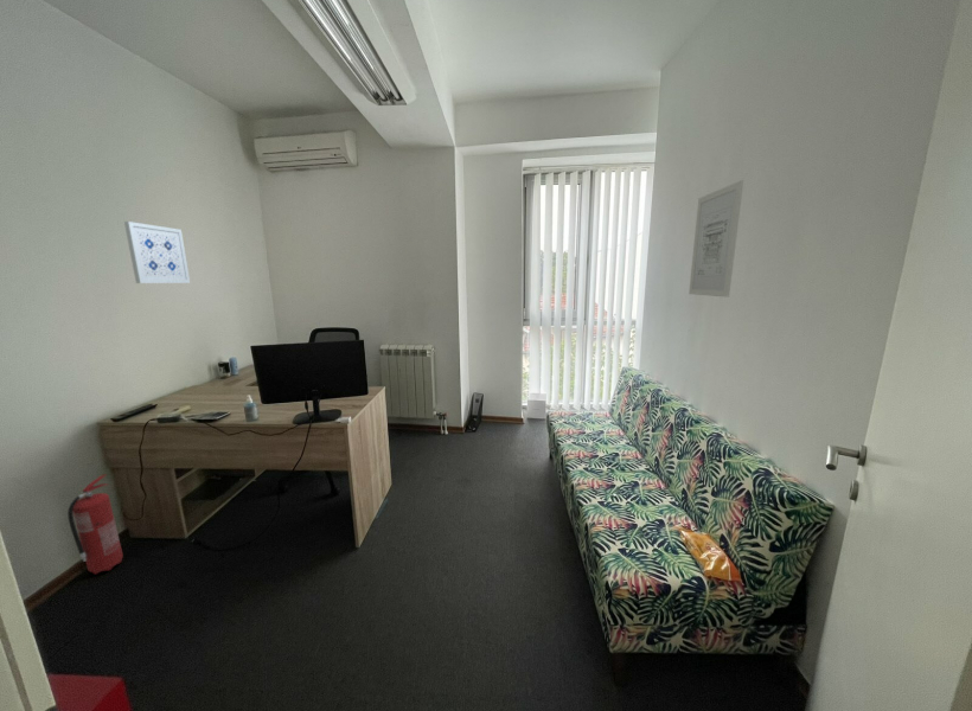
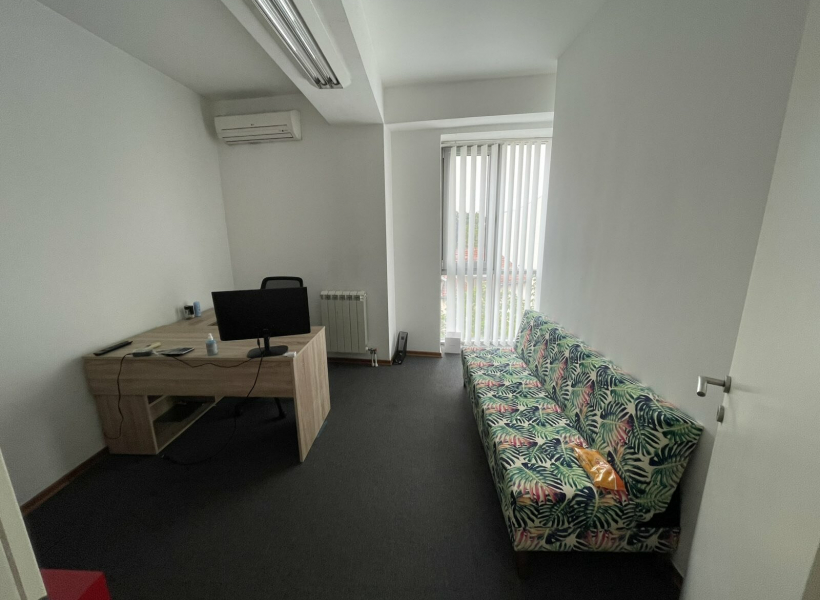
- wall art [688,179,744,299]
- fire extinguisher [66,473,124,575]
- wall art [123,220,191,284]
